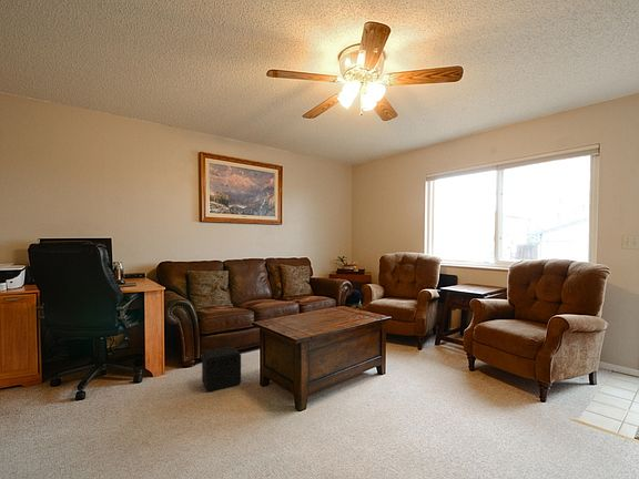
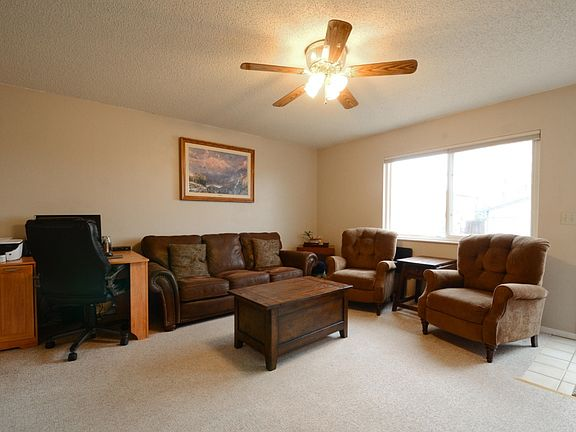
- air purifier [201,346,242,394]
